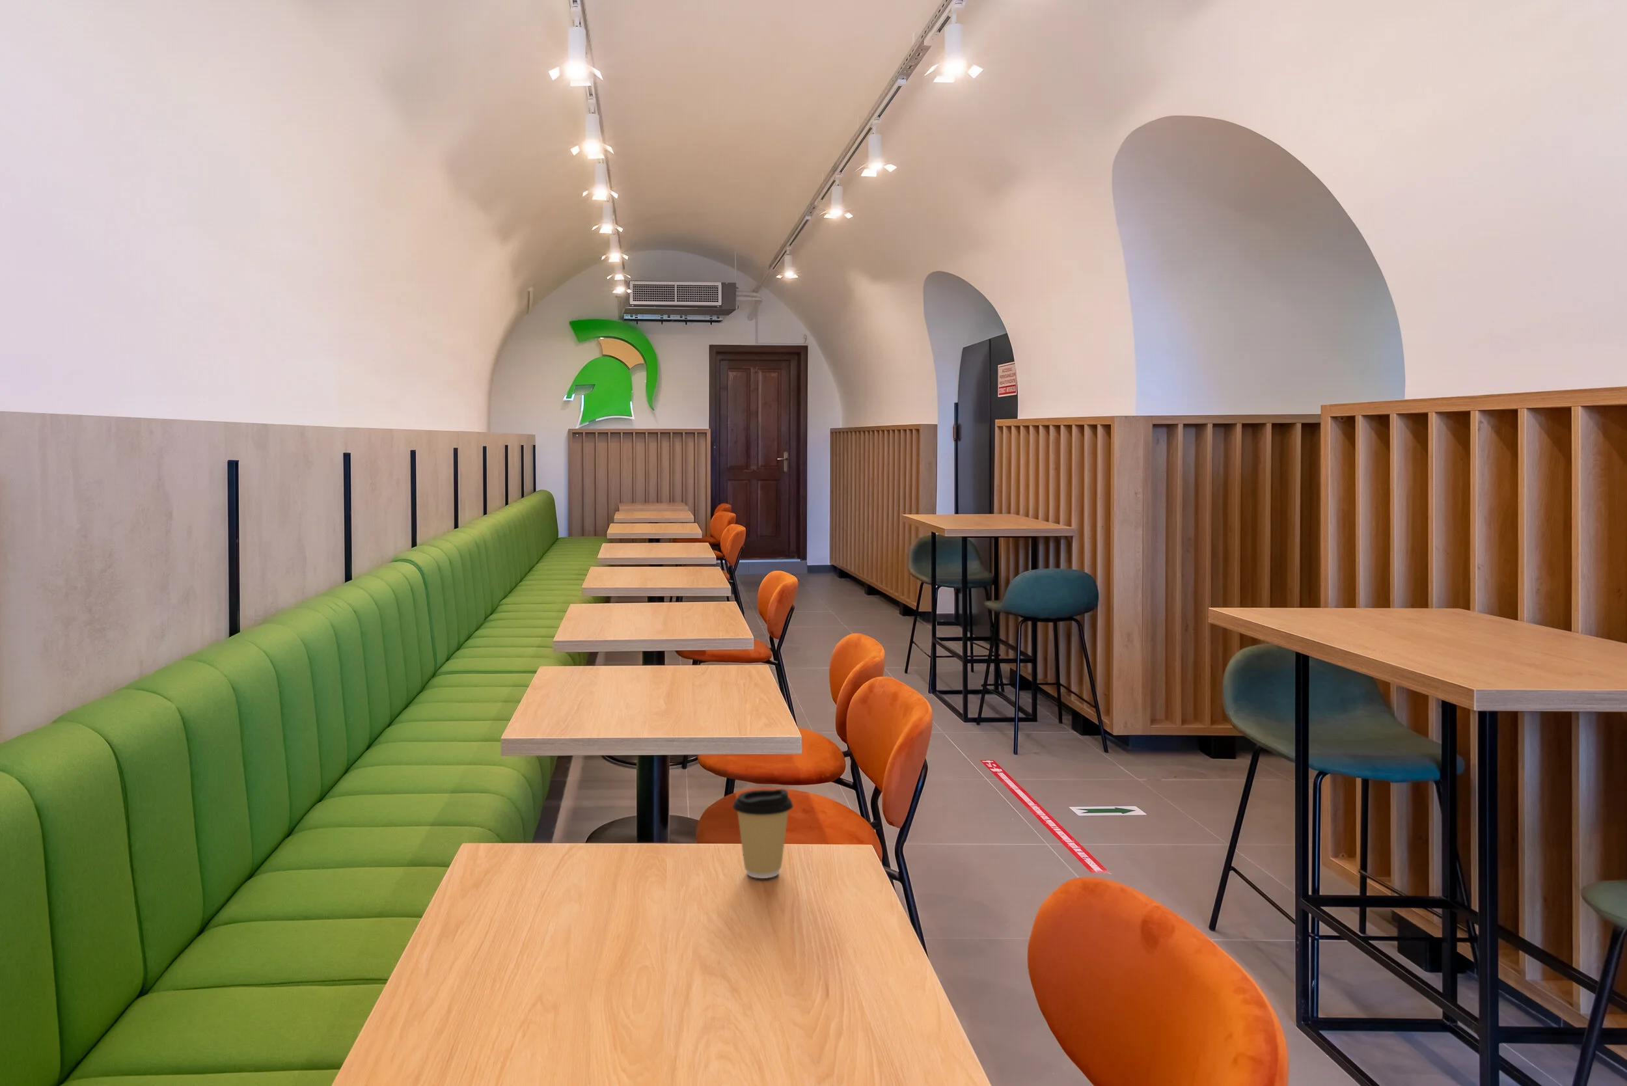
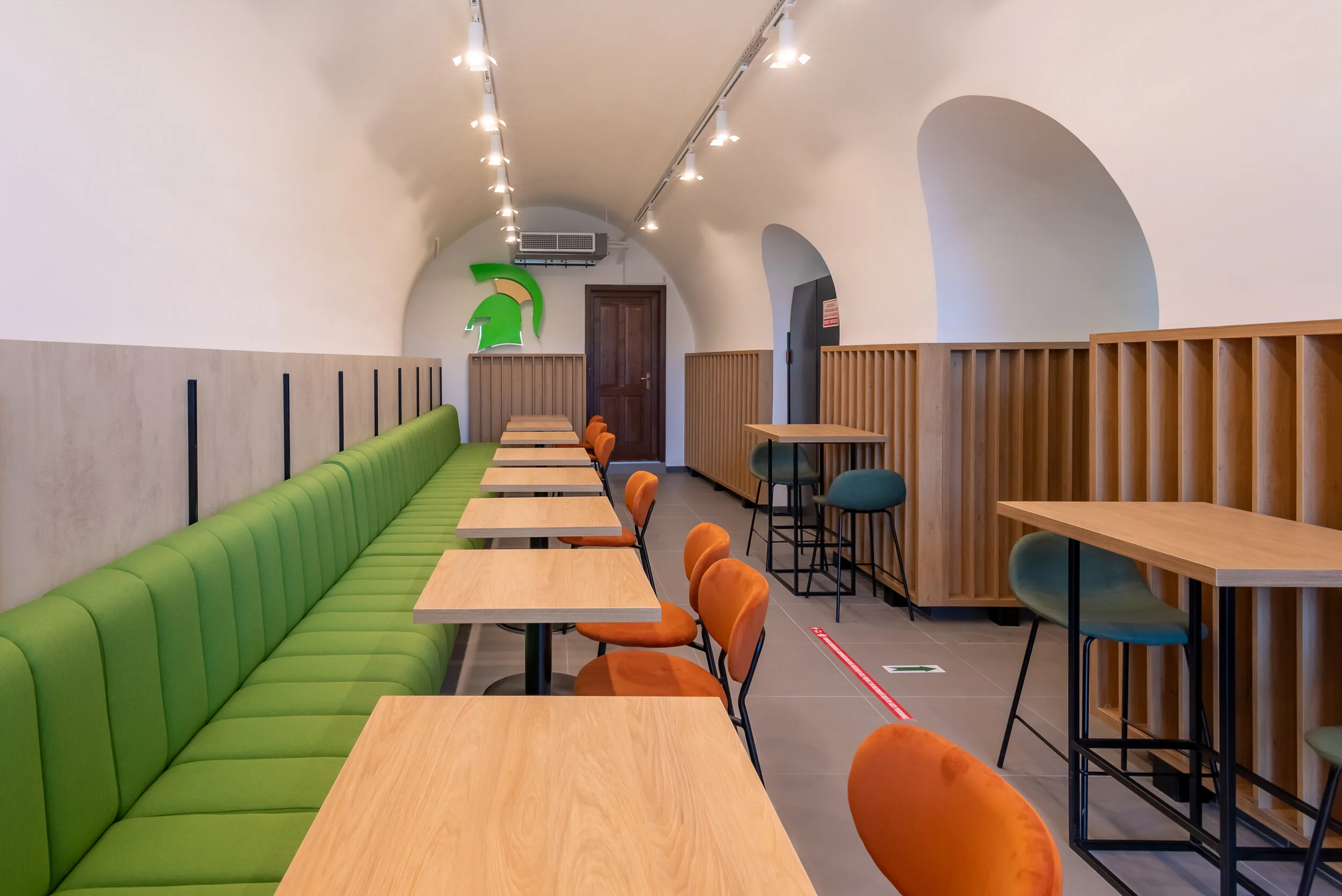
- coffee cup [732,789,794,879]
